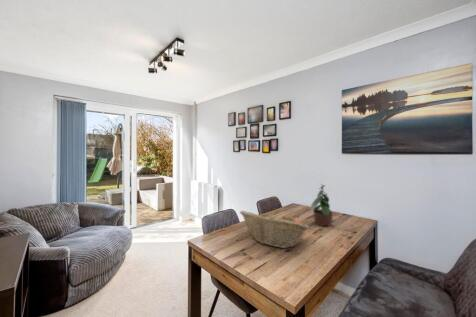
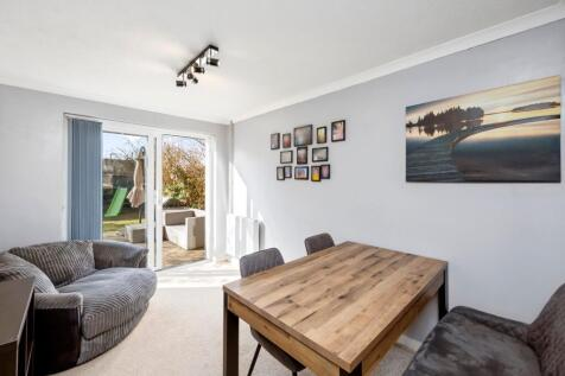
- potted plant [310,183,334,227]
- fruit basket [239,210,310,249]
